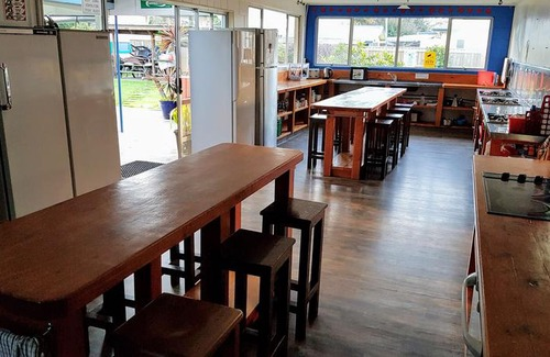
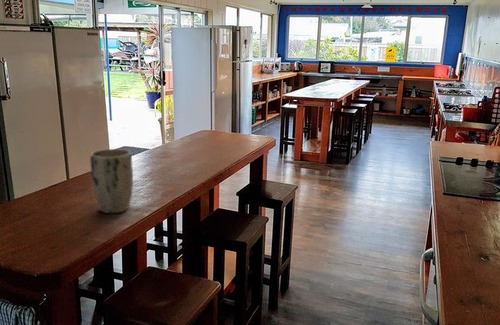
+ plant pot [89,148,134,214]
